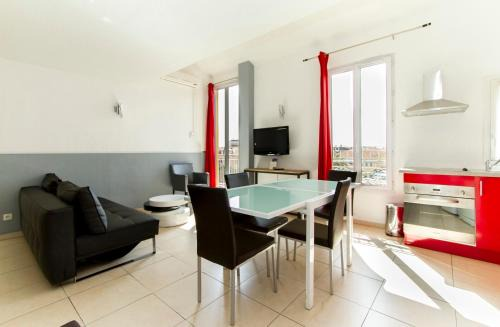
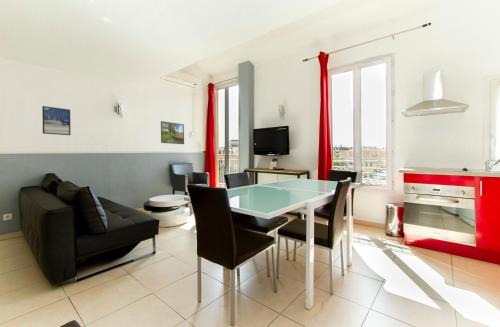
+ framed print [160,120,185,145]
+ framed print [41,105,72,136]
